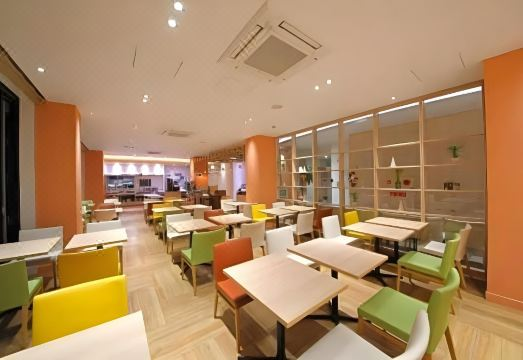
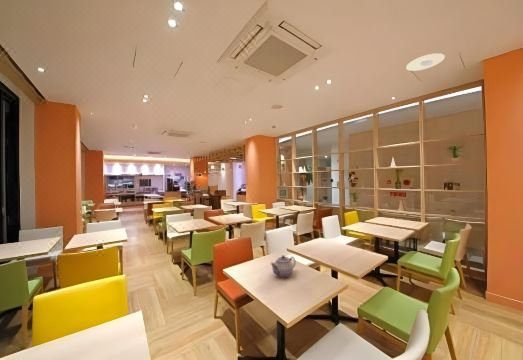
+ teapot [269,254,297,278]
+ recessed light [405,52,446,72]
